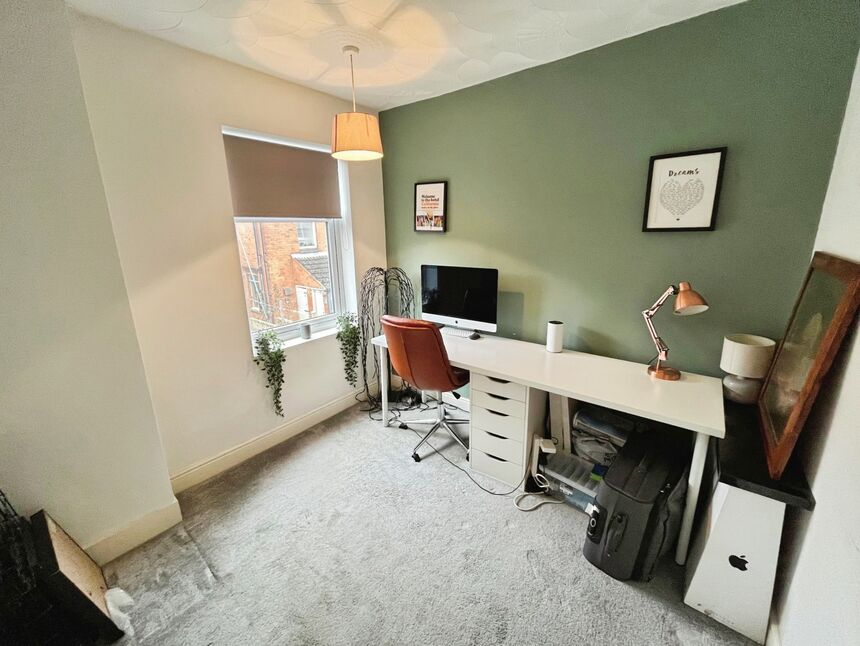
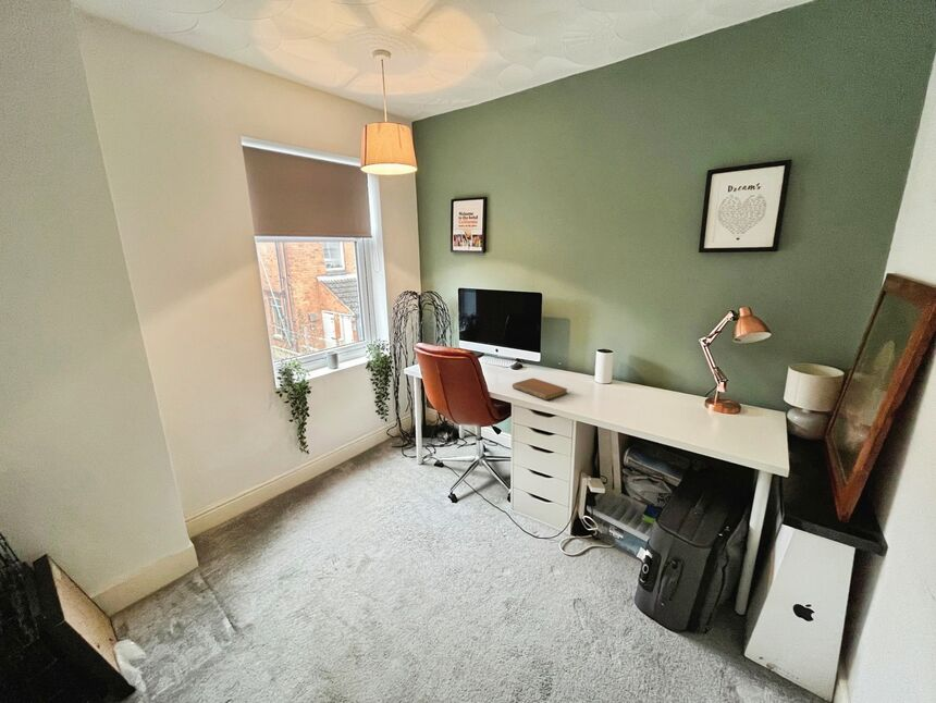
+ notebook [512,378,568,402]
